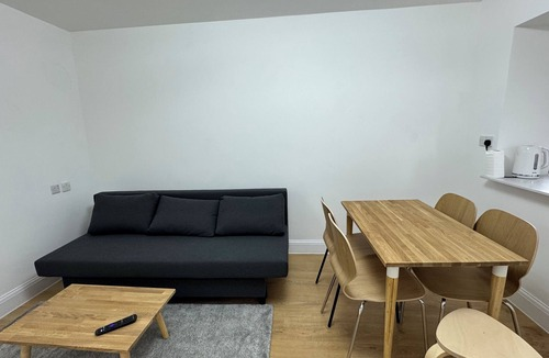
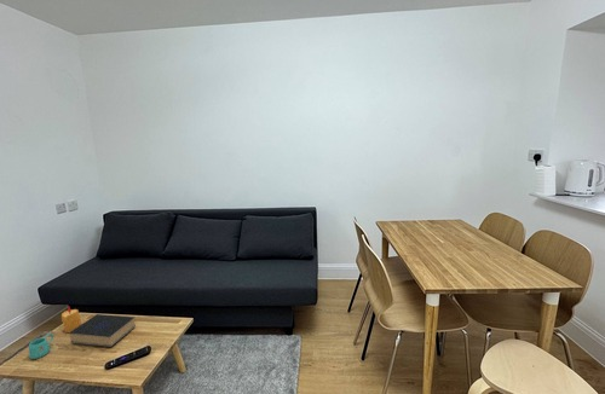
+ book [68,313,137,348]
+ mug [28,332,54,360]
+ candle [60,307,82,334]
